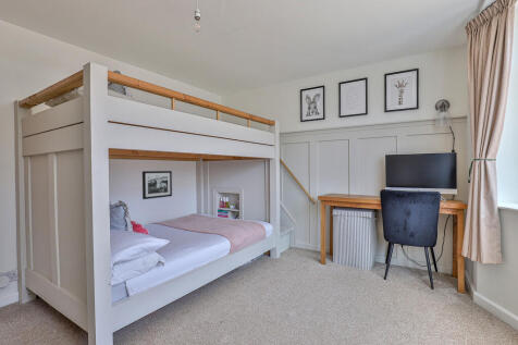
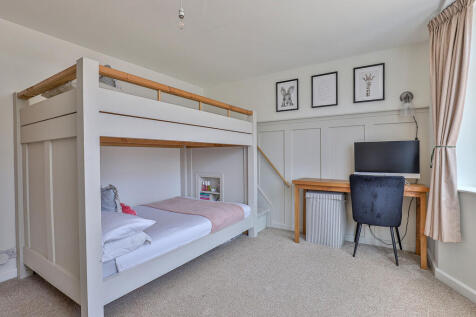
- picture frame [141,170,173,200]
